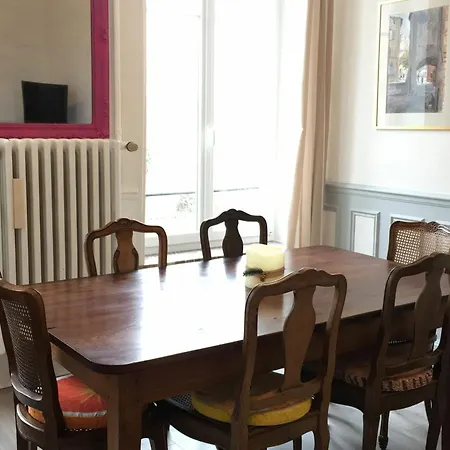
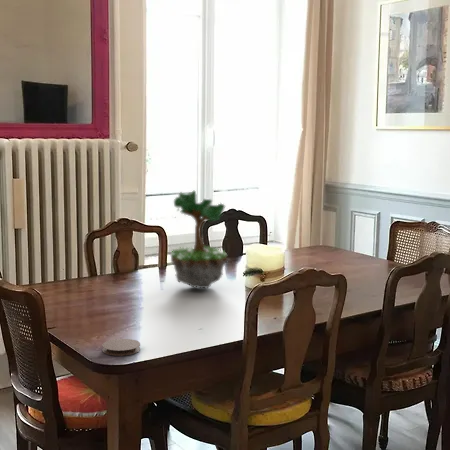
+ plant [170,189,229,289]
+ coaster [101,338,141,357]
